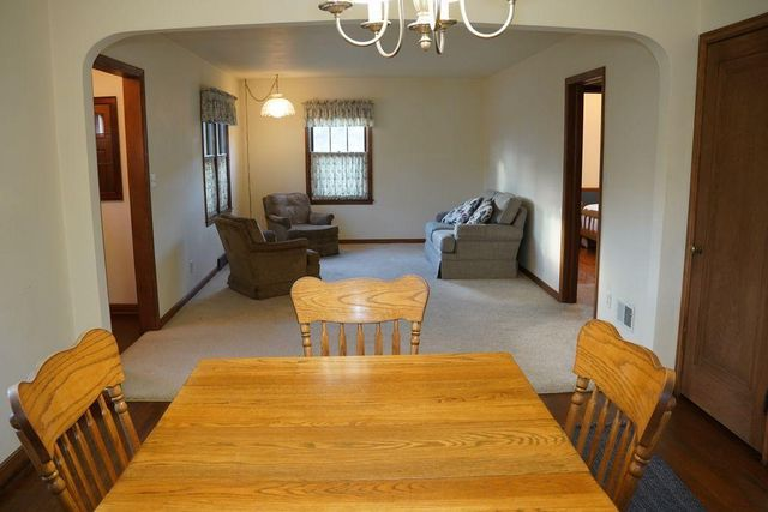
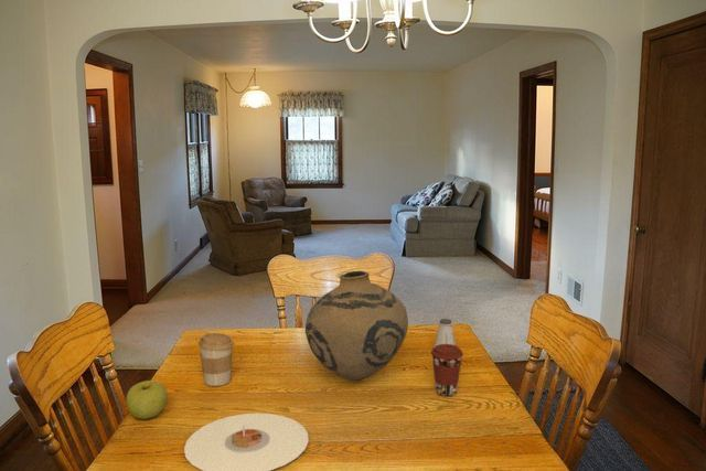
+ saltshaker [434,318,457,347]
+ vase [304,270,409,382]
+ plate [183,413,310,471]
+ apple [125,379,169,420]
+ coffee cup [197,332,235,387]
+ coffee cup [429,344,464,397]
